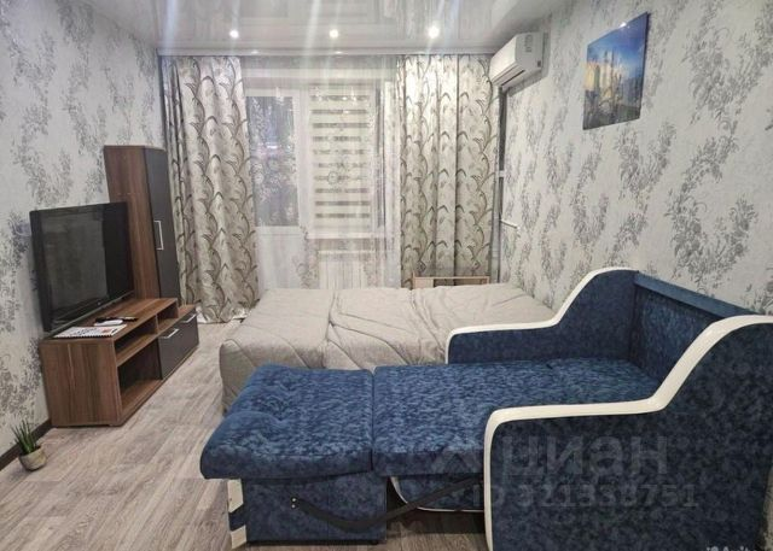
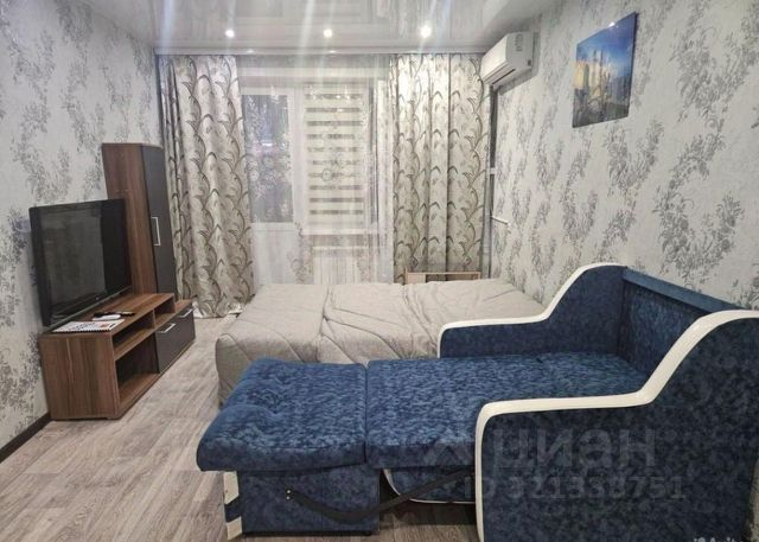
- potted plant [8,420,47,471]
